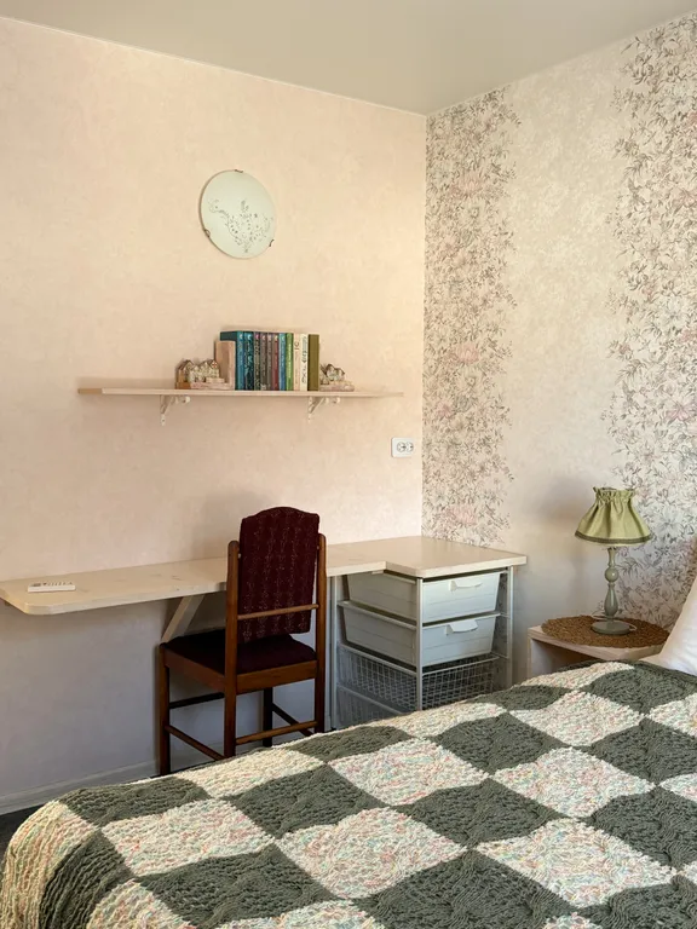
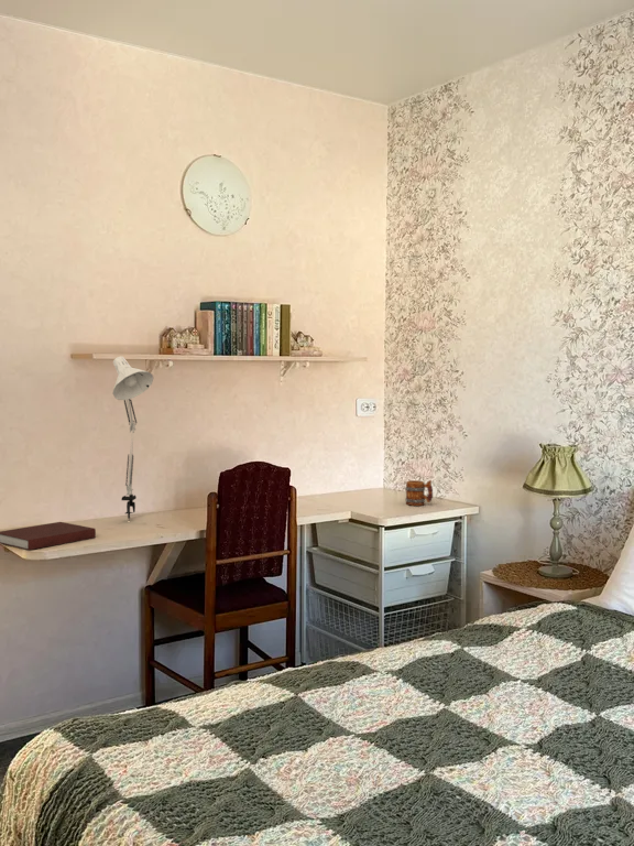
+ mug [404,479,434,507]
+ notebook [0,521,97,551]
+ desk lamp [111,355,154,520]
